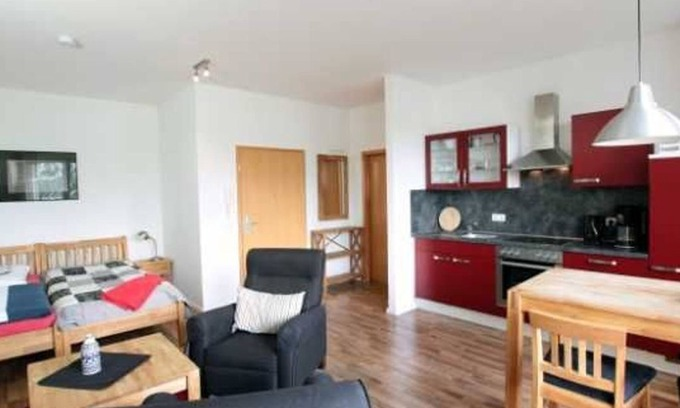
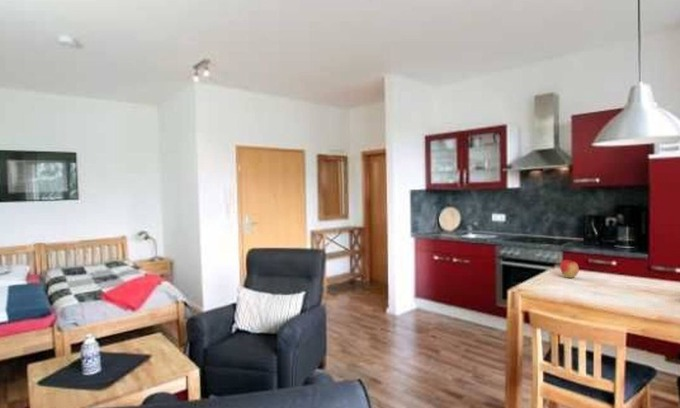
+ apple [559,259,580,279]
